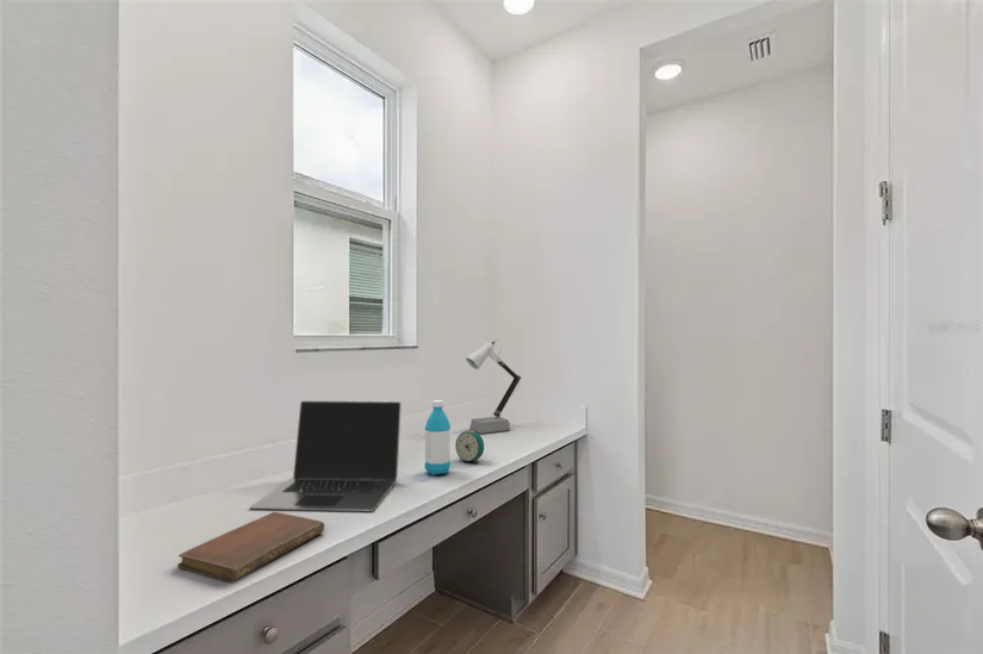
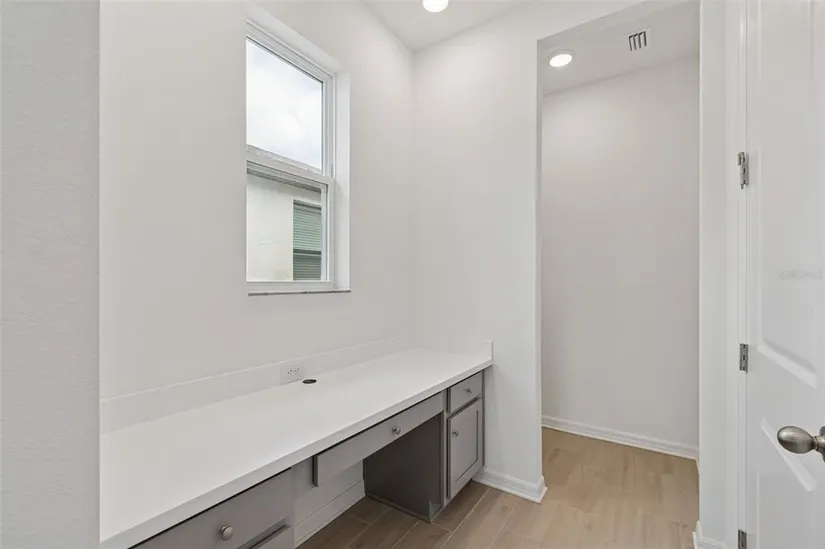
- water bottle [424,399,452,477]
- alarm clock [454,429,485,465]
- desk lamp [465,338,522,435]
- laptop [249,399,403,512]
- notebook [176,511,325,584]
